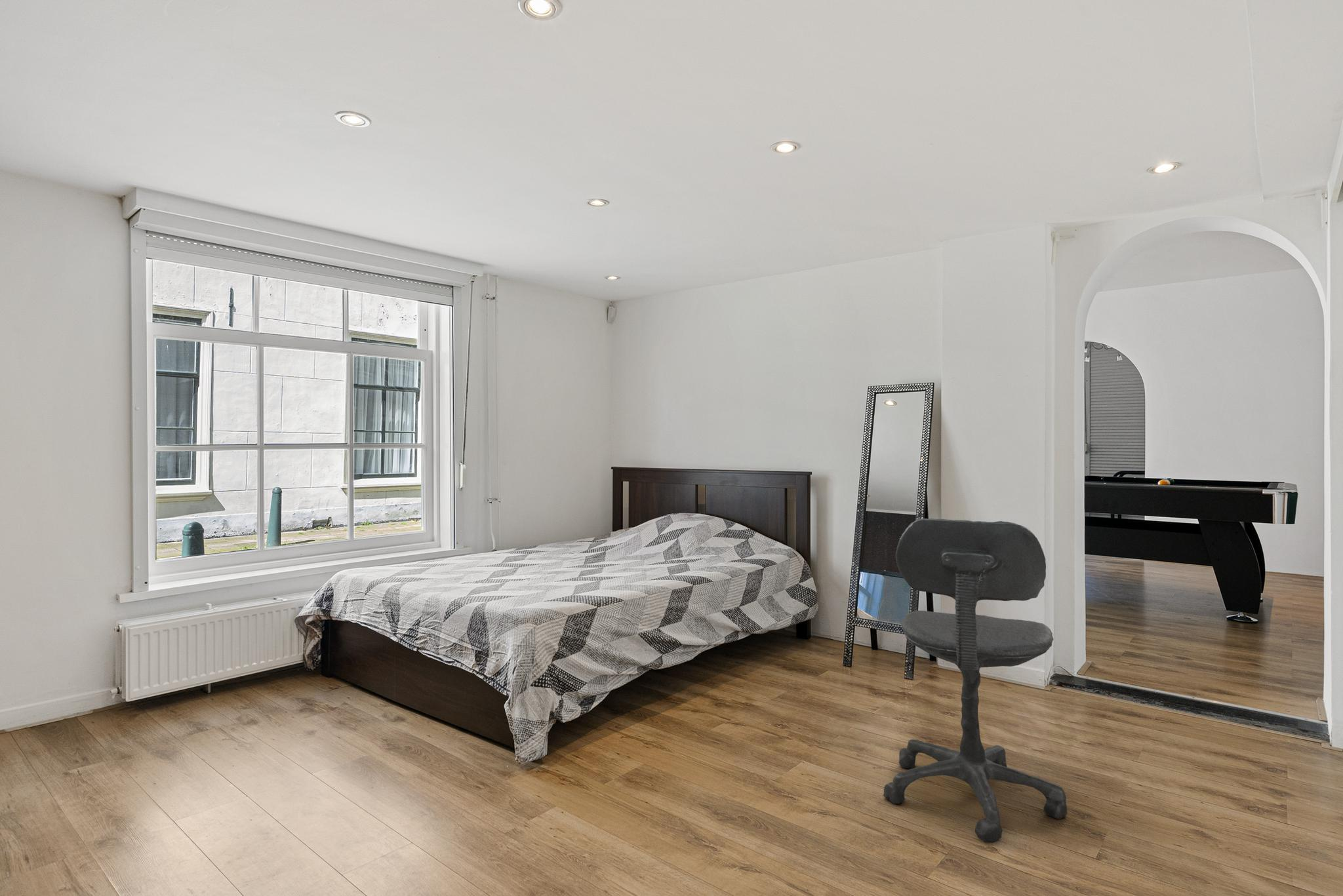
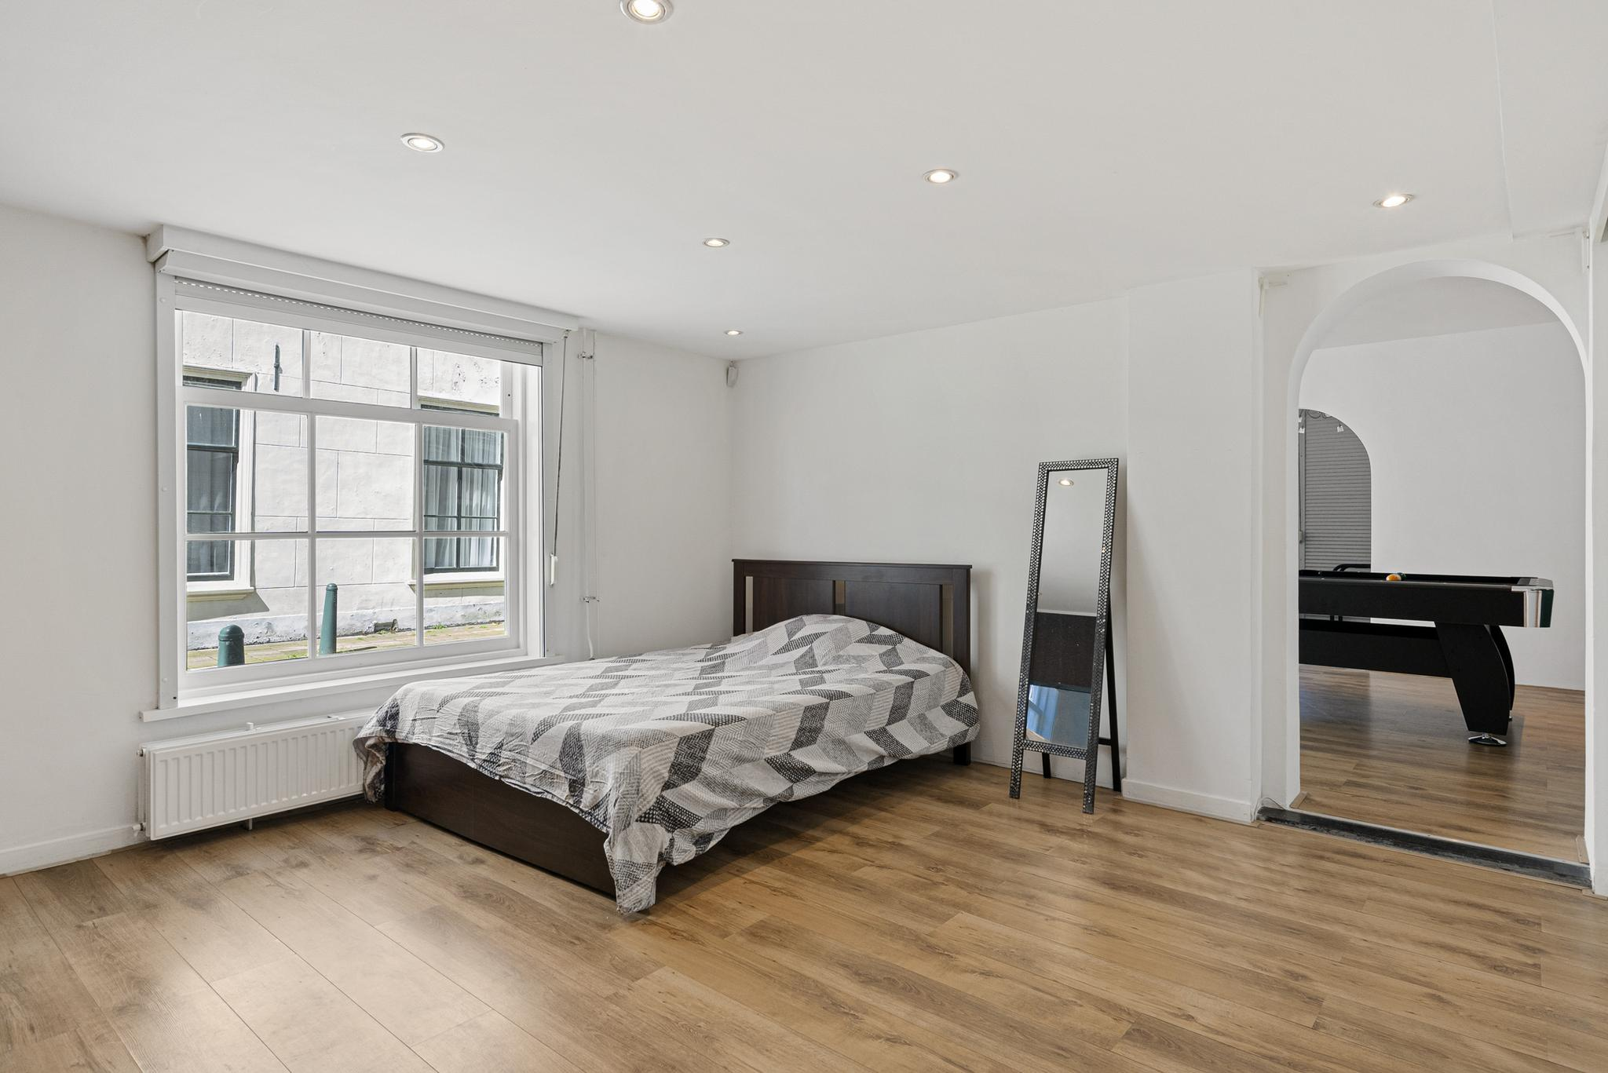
- office chair [883,518,1068,844]
